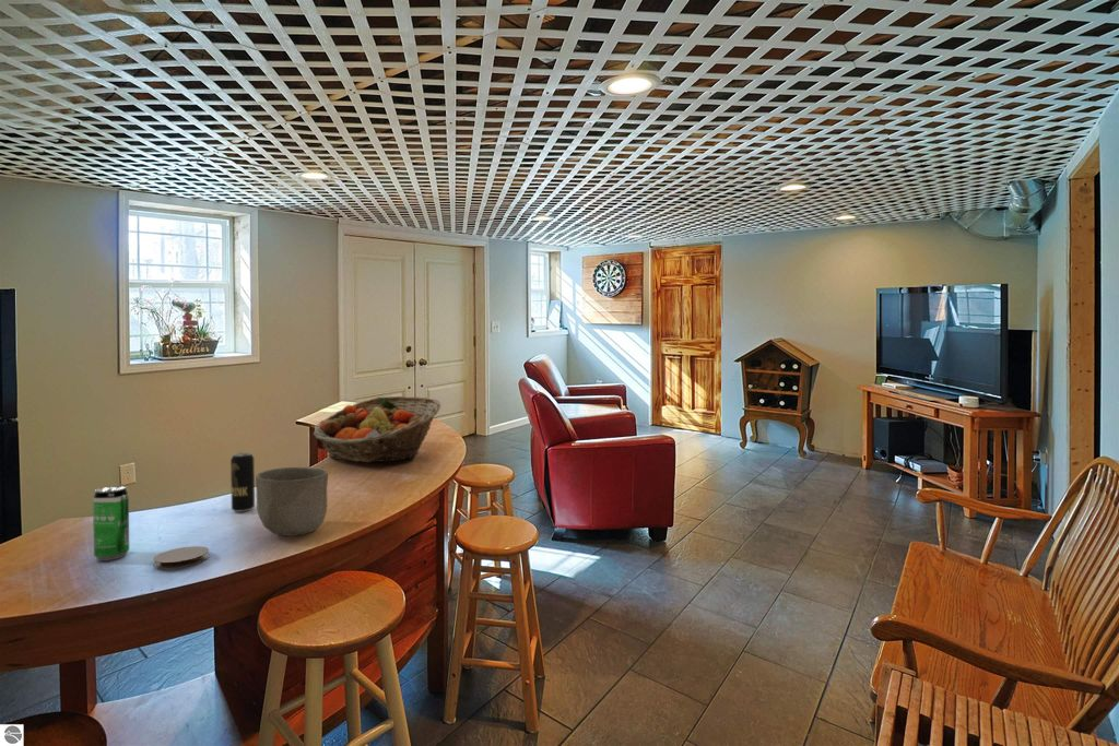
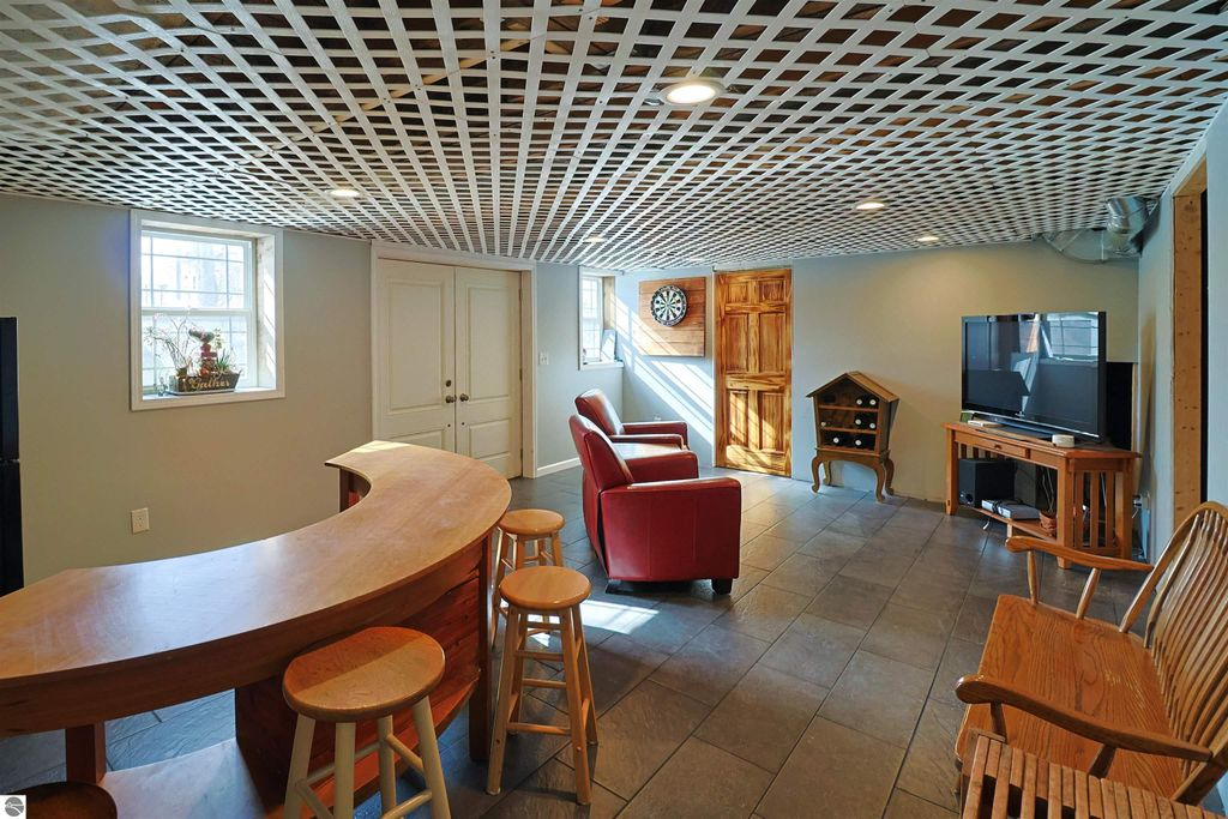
- coaster [152,545,210,570]
- bowl [255,466,329,537]
- beverage can [229,450,256,513]
- beverage can [92,485,130,561]
- fruit basket [313,395,441,463]
